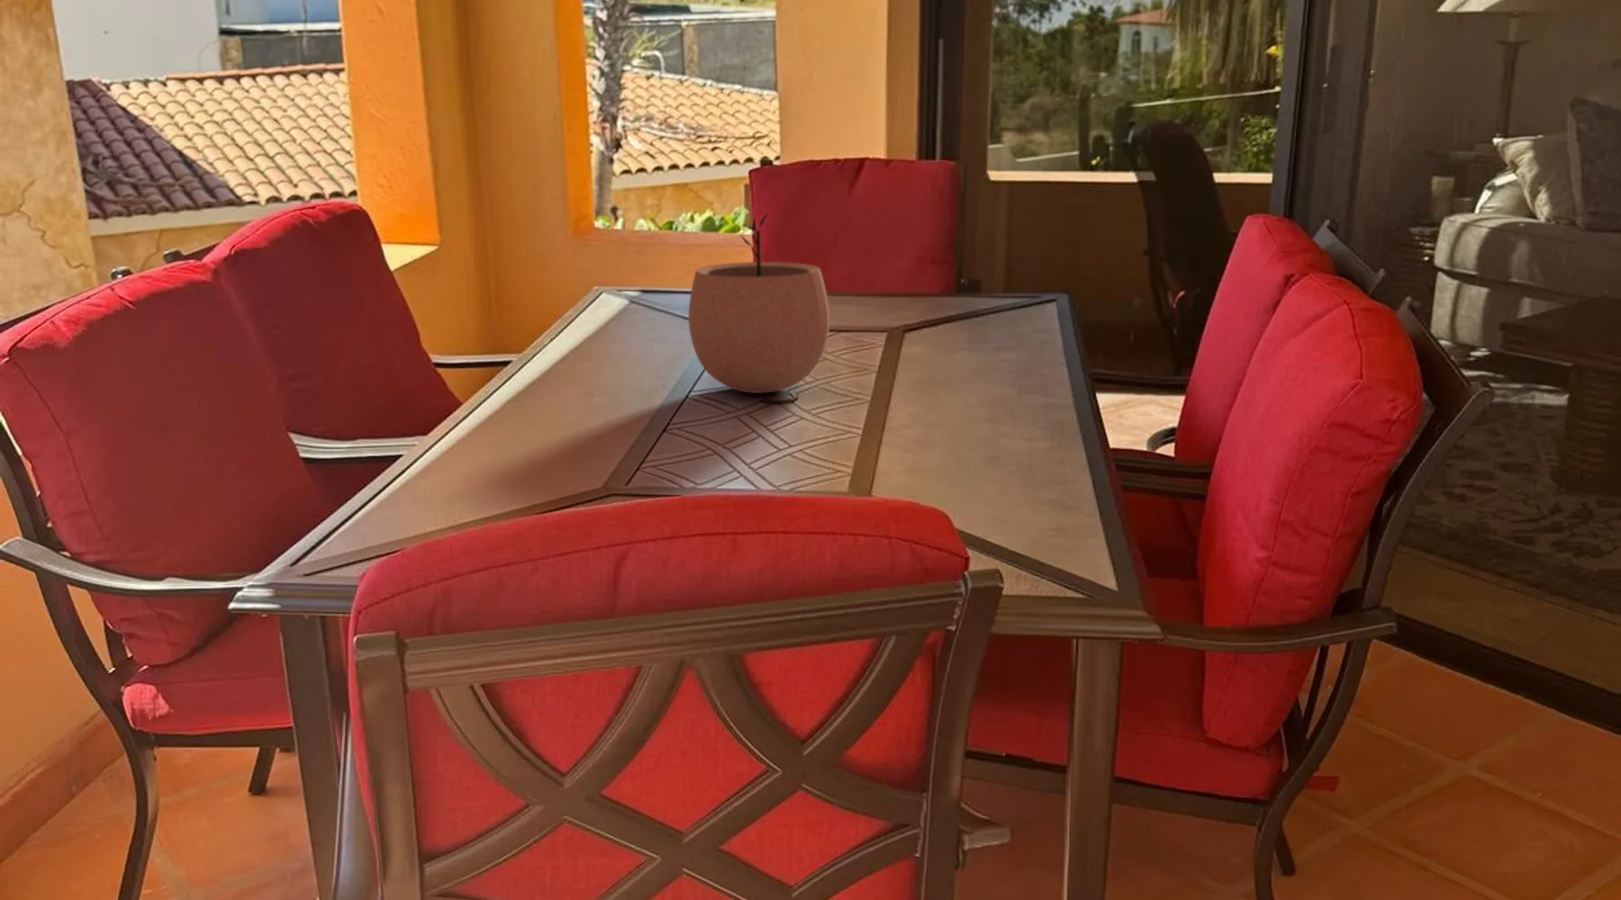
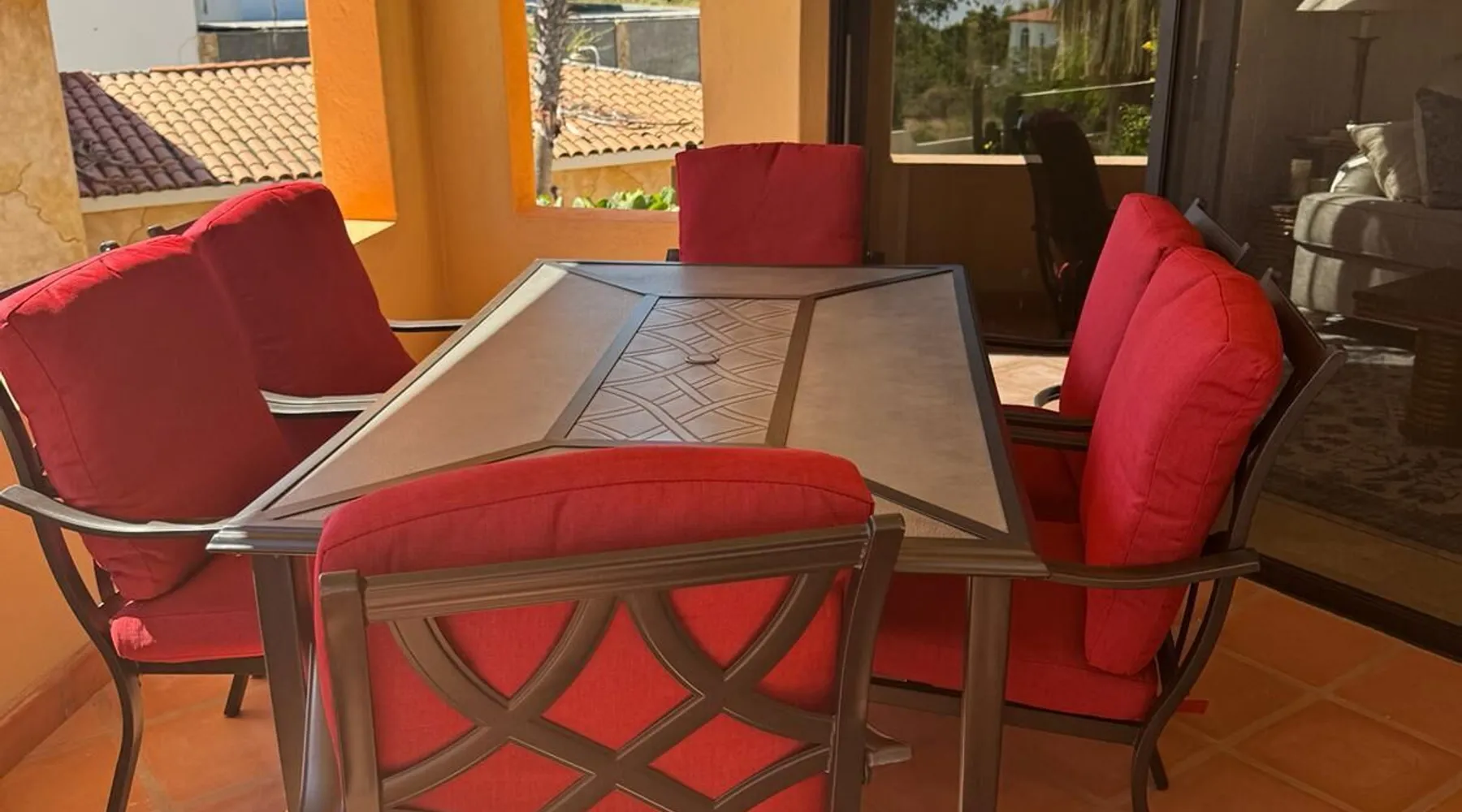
- plant pot [687,213,830,395]
